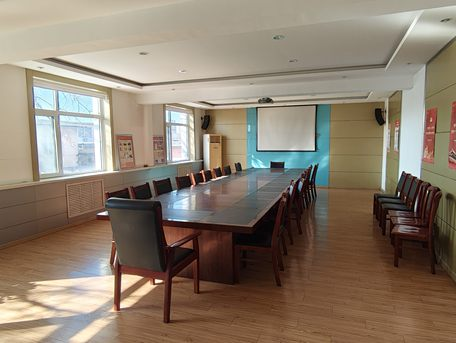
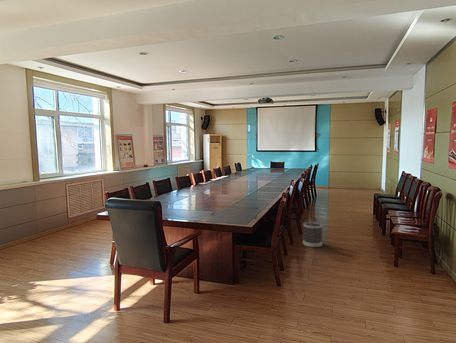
+ wastebasket [302,221,323,248]
